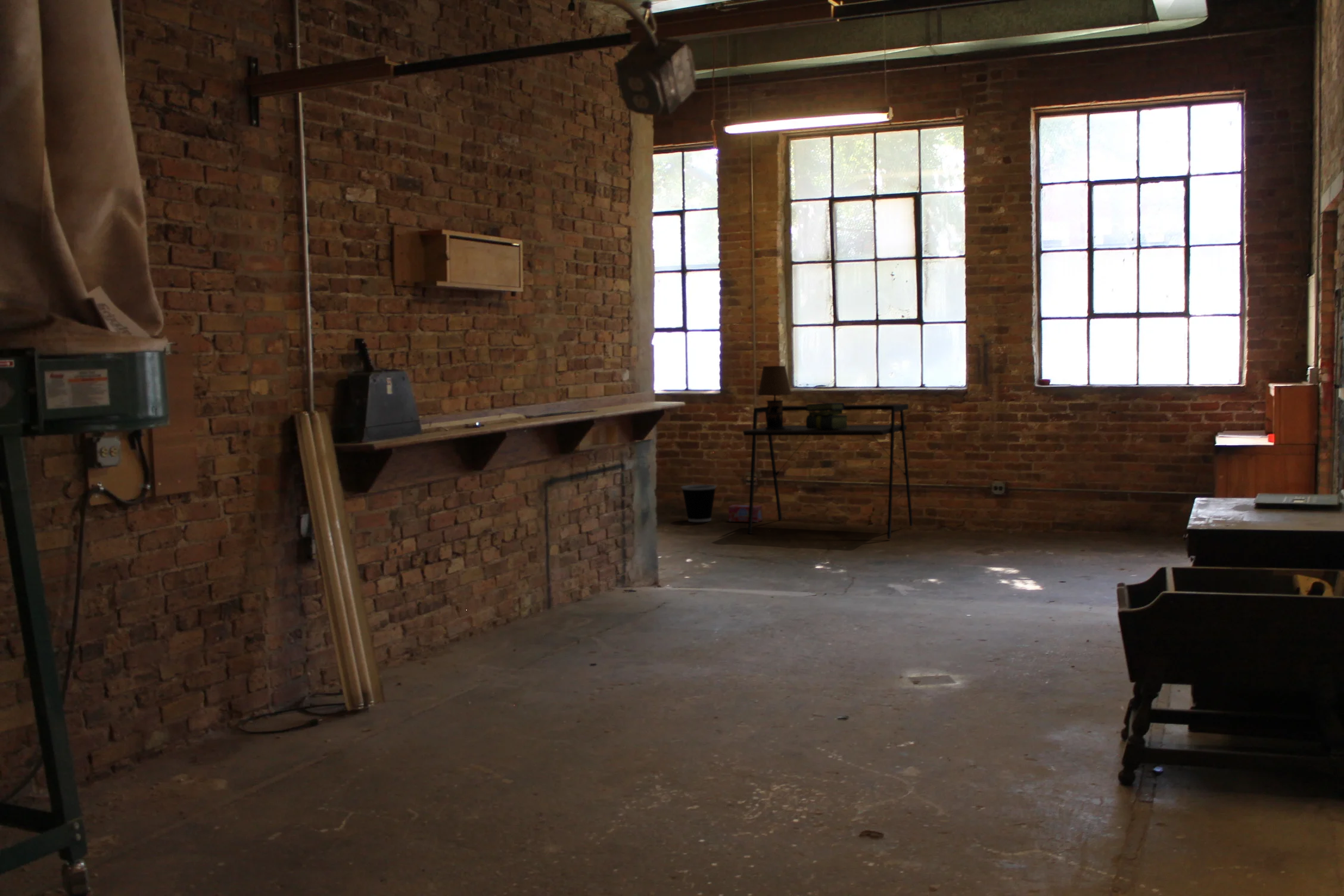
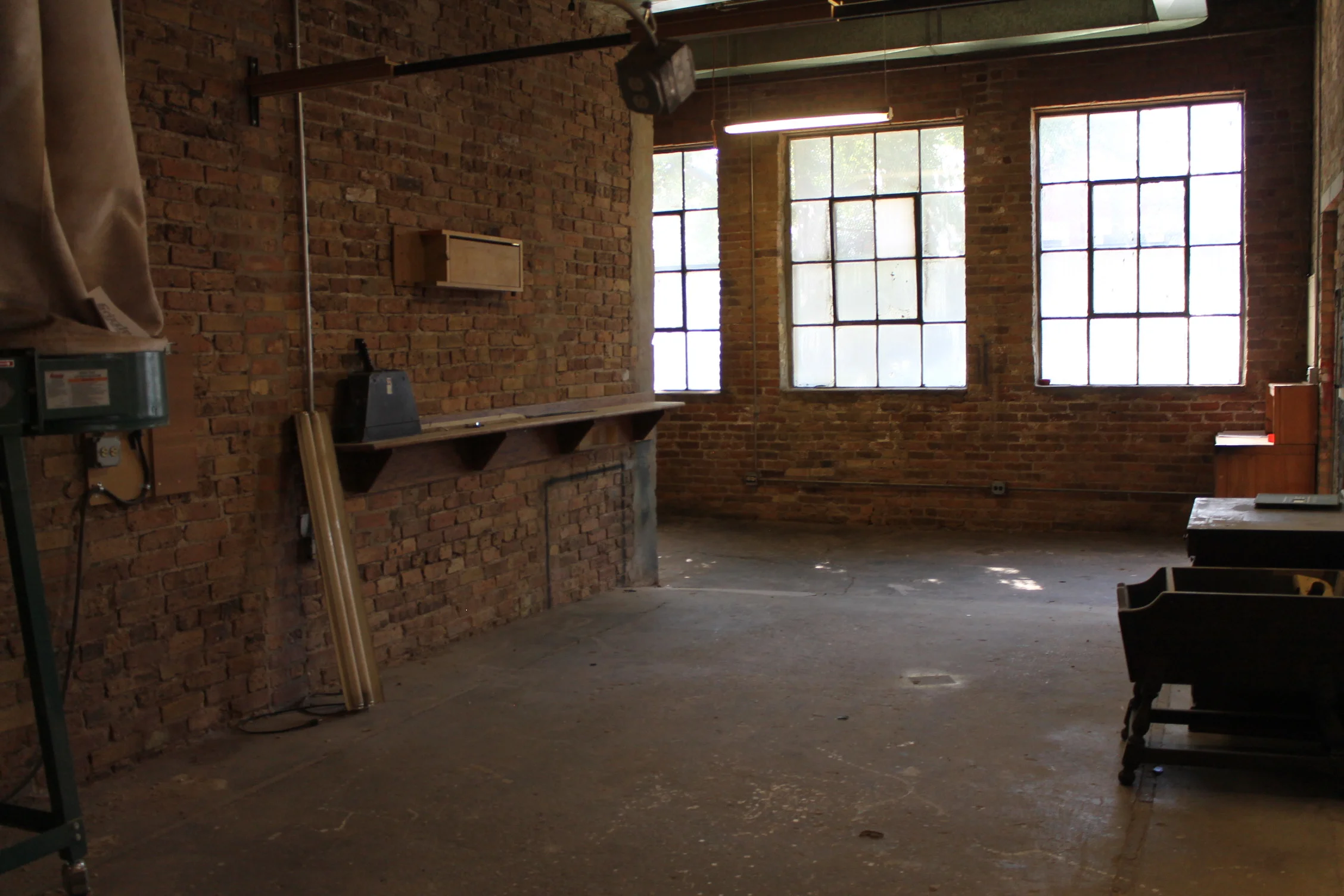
- box [728,504,763,523]
- table lamp [757,365,792,431]
- wastebasket [681,484,717,522]
- stack of books [805,402,850,430]
- desk [742,403,913,539]
